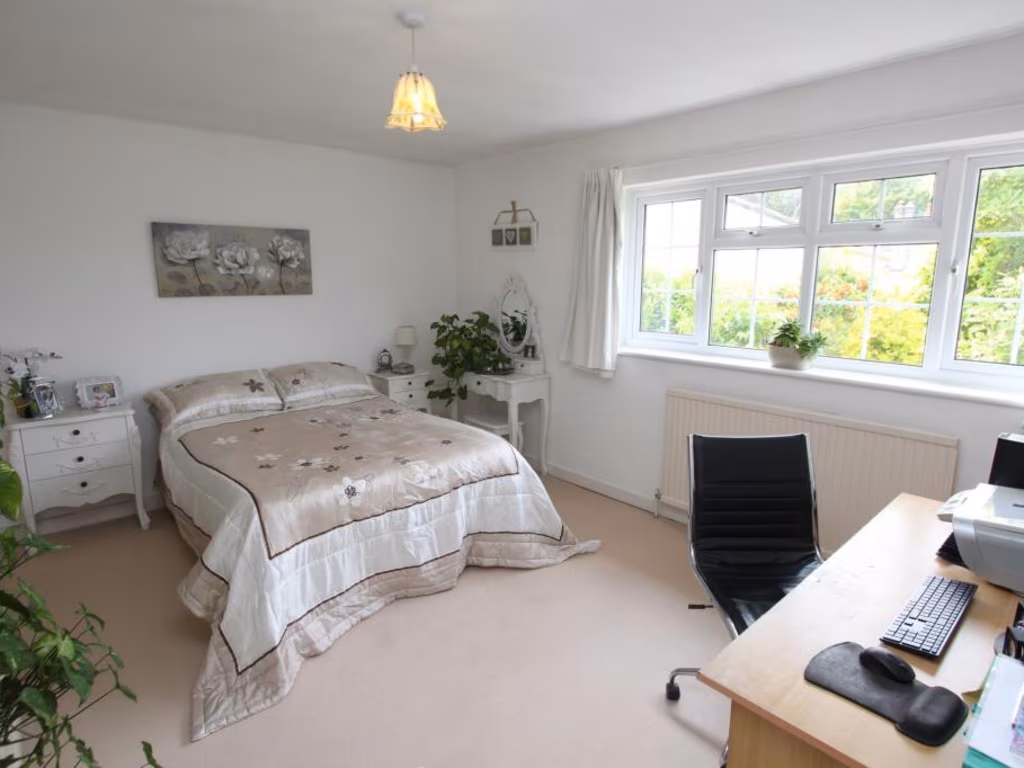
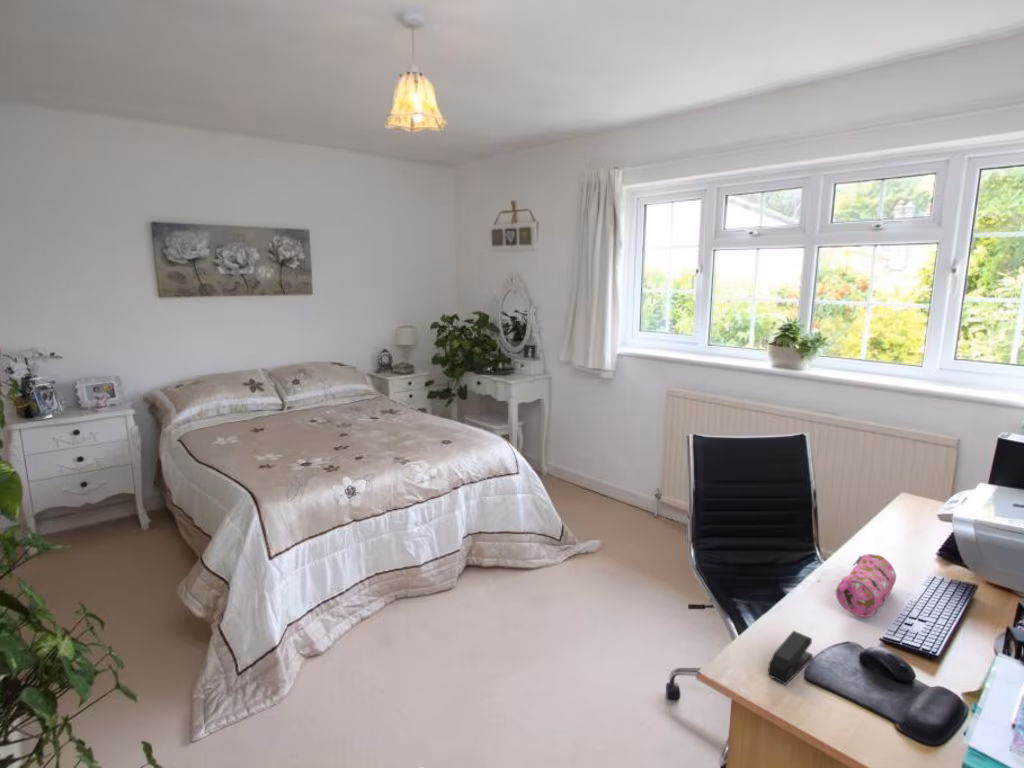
+ pencil case [835,553,897,618]
+ stapler [767,630,814,686]
